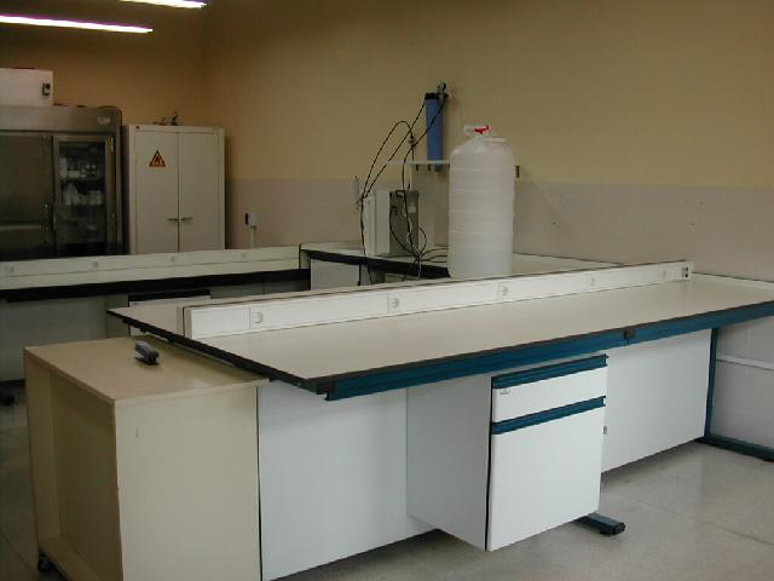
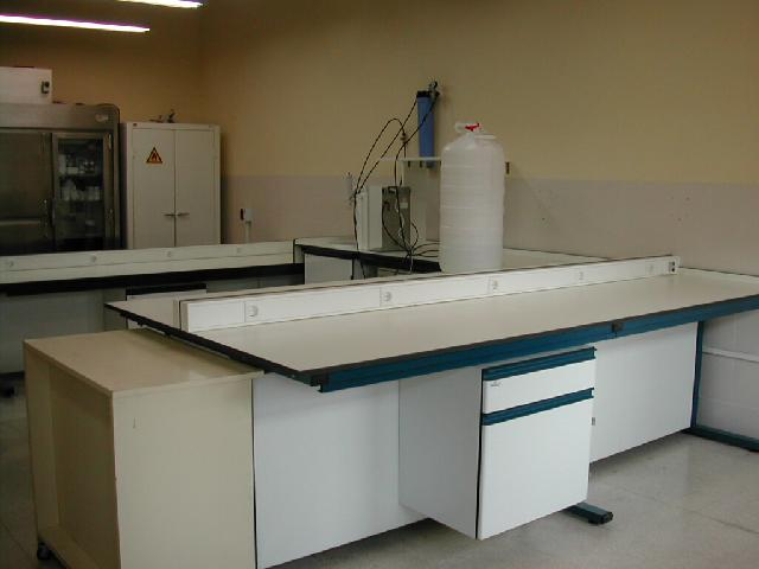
- stapler [133,340,161,364]
